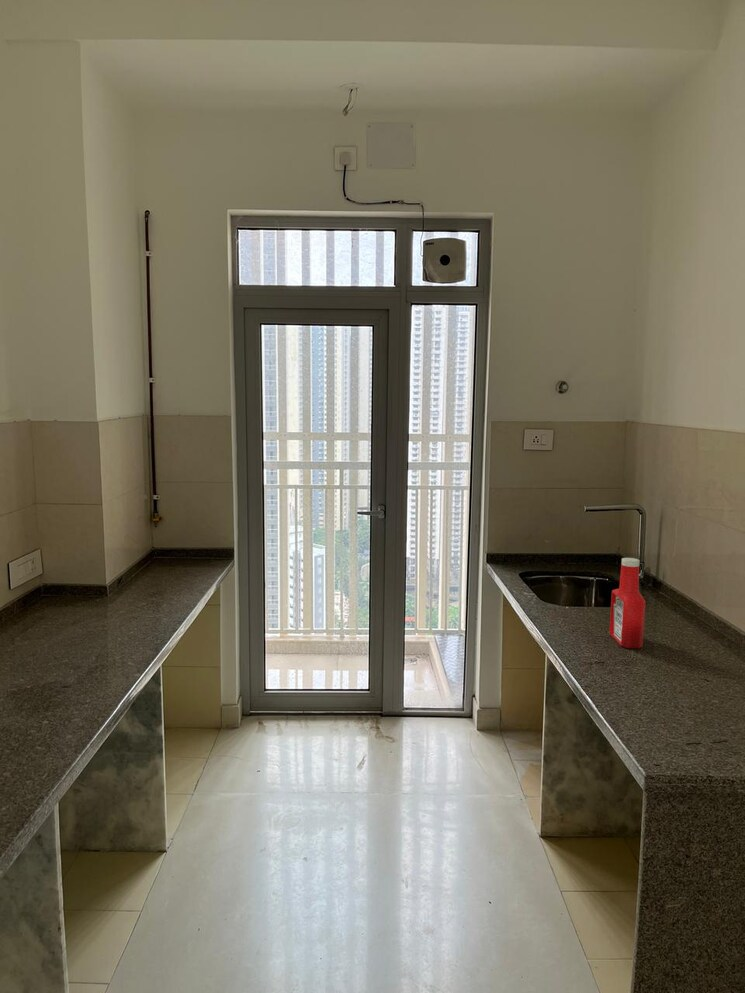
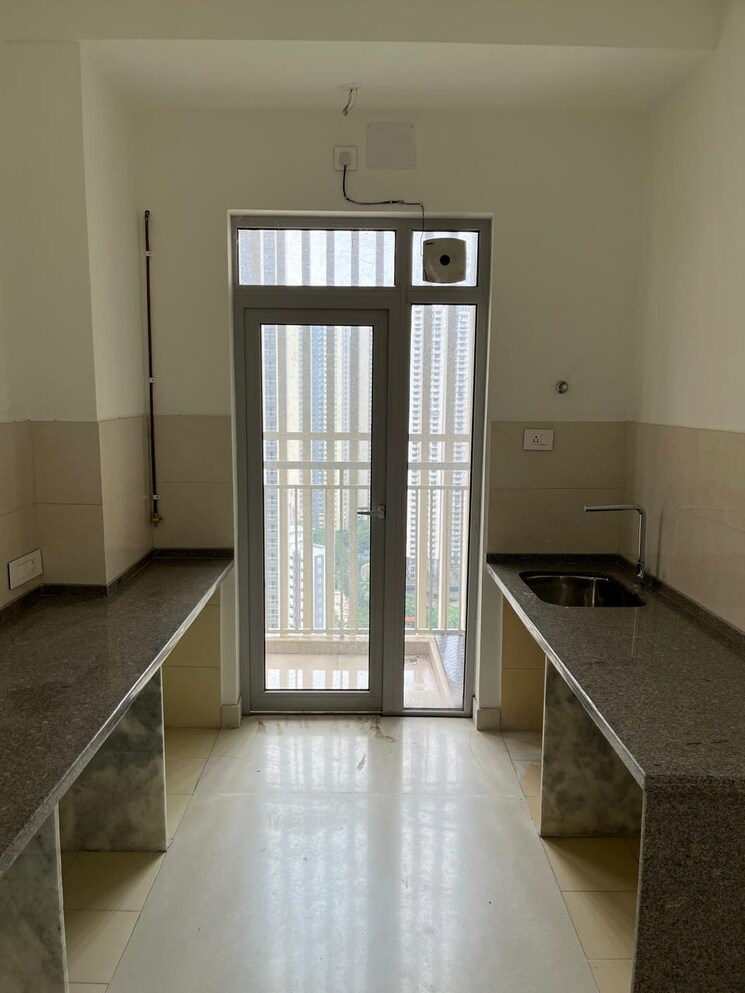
- soap bottle [608,557,647,649]
